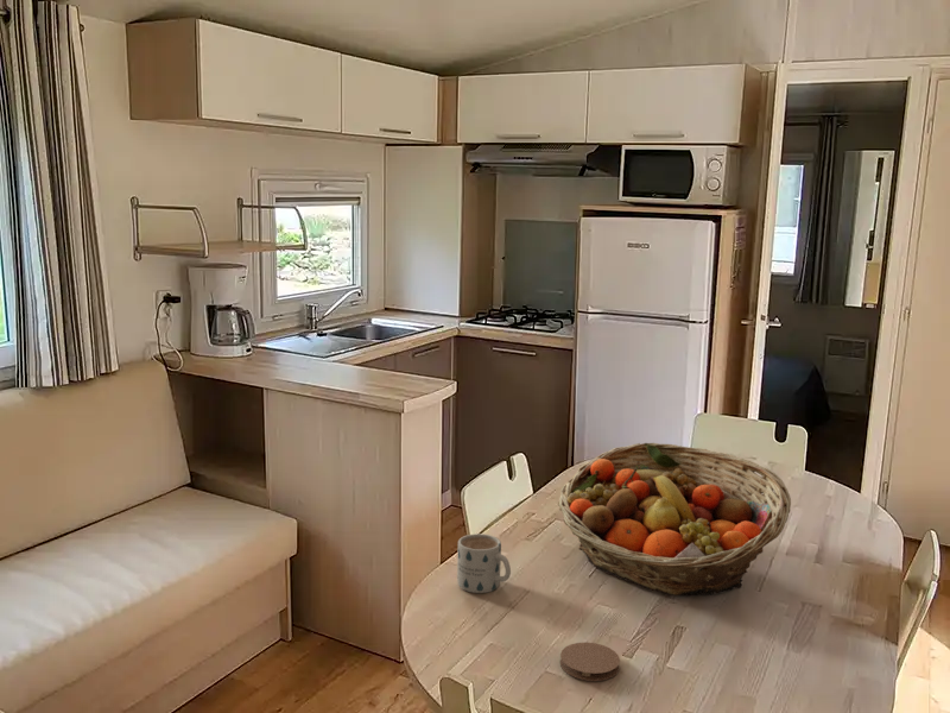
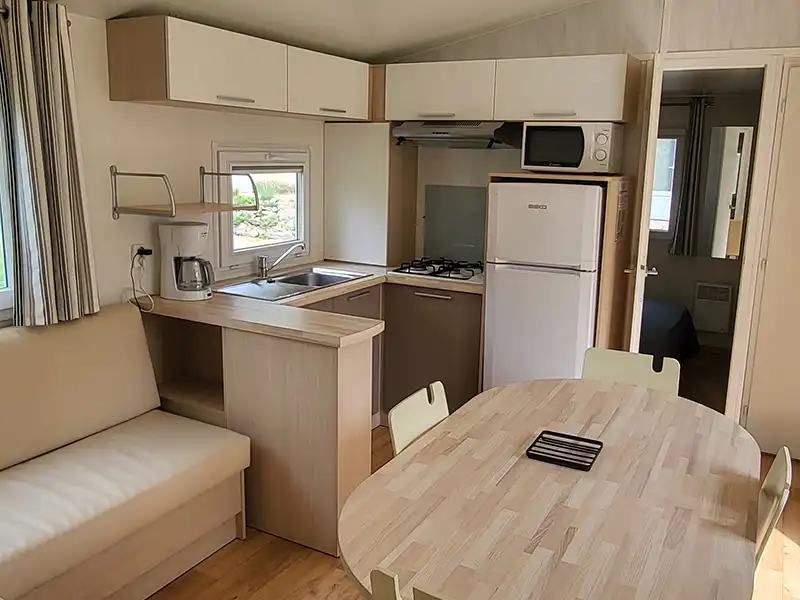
- coaster [559,642,621,682]
- mug [456,532,512,594]
- fruit basket [557,442,792,598]
